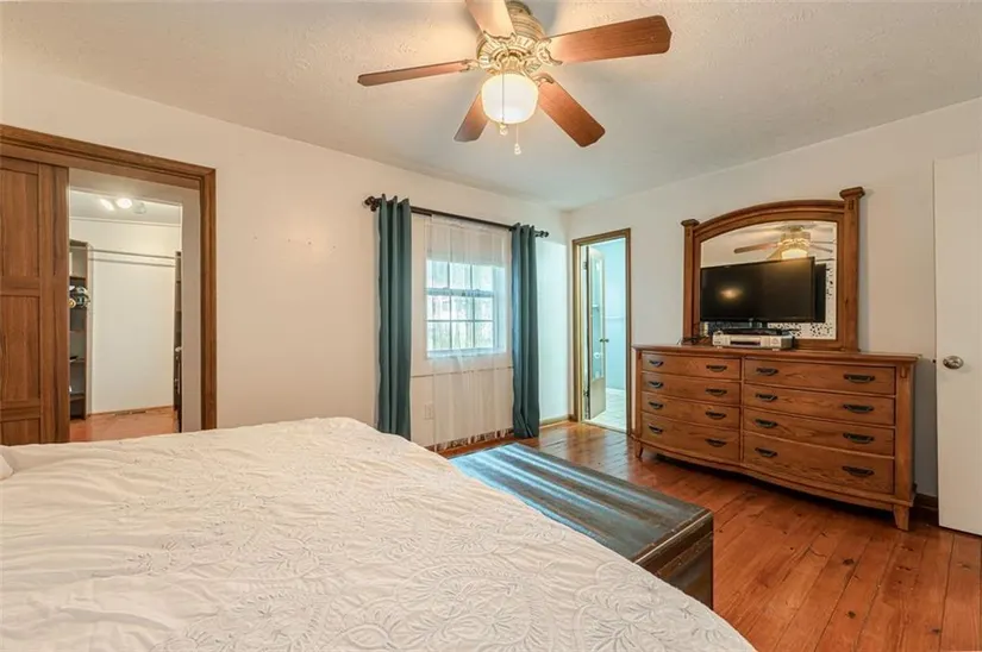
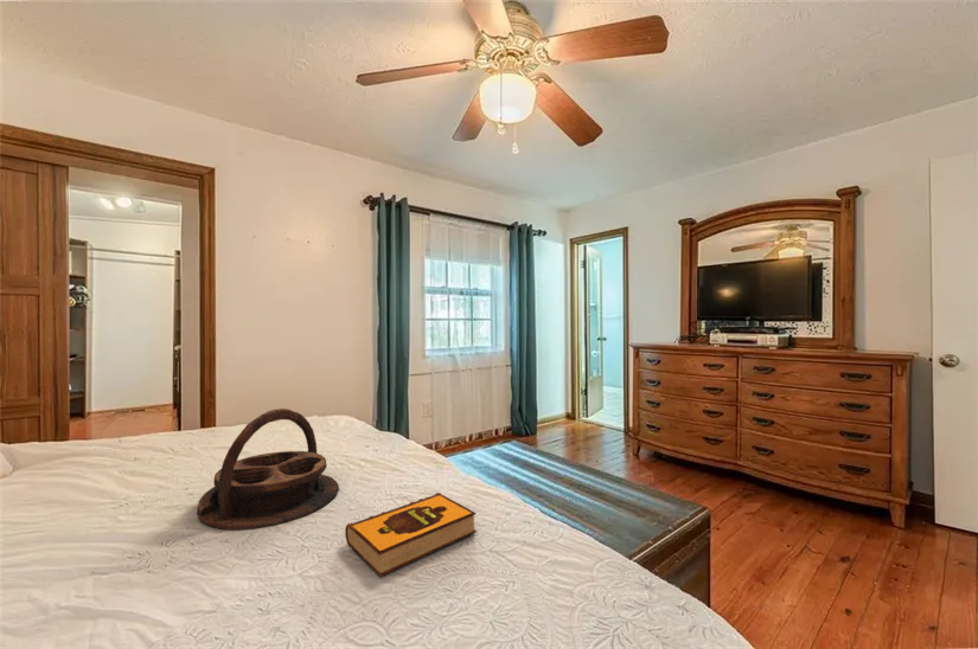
+ hardback book [344,491,478,578]
+ serving tray [196,407,340,531]
